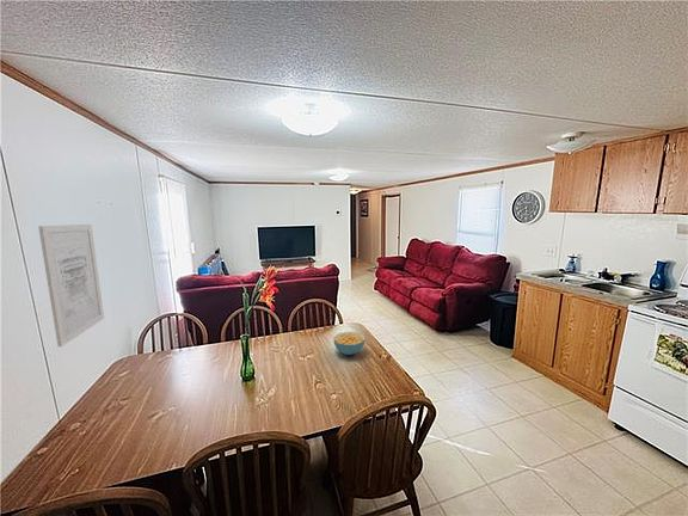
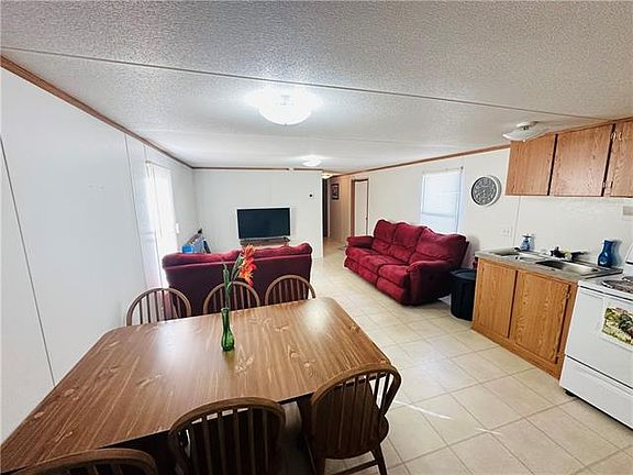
- cereal bowl [332,331,366,356]
- wall art [37,223,105,348]
